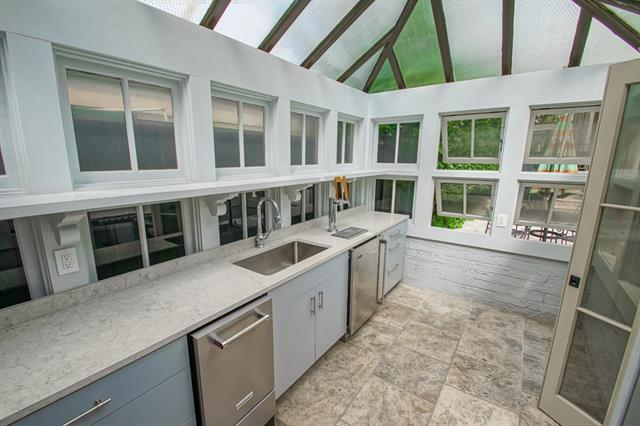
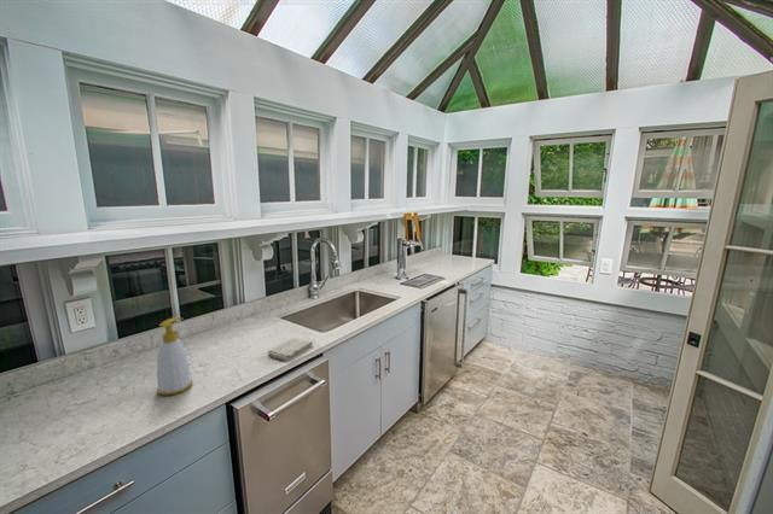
+ soap bottle [156,316,193,396]
+ washcloth [267,337,314,362]
